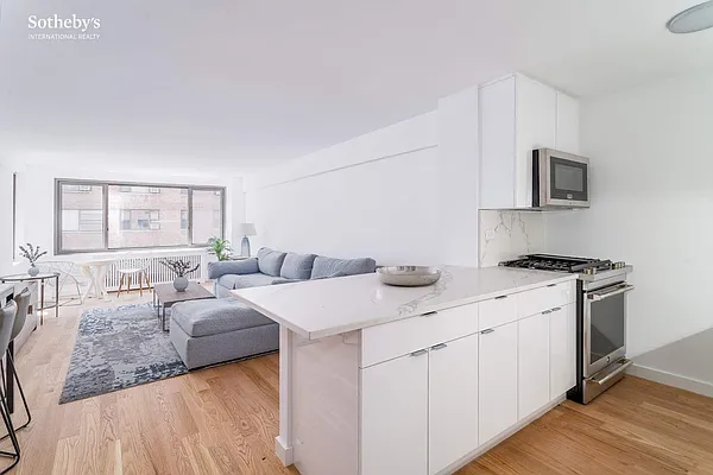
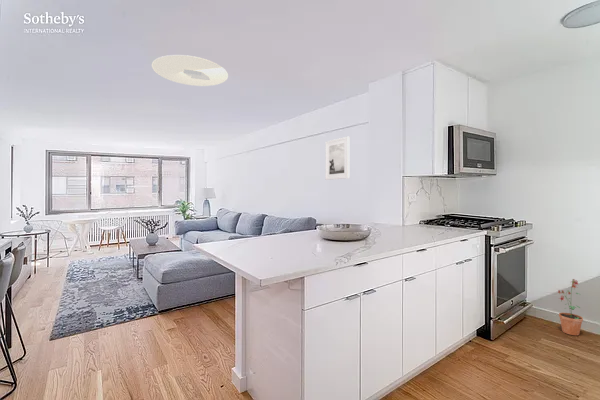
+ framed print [325,136,350,181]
+ ceiling light [151,54,229,87]
+ potted plant [557,278,584,336]
